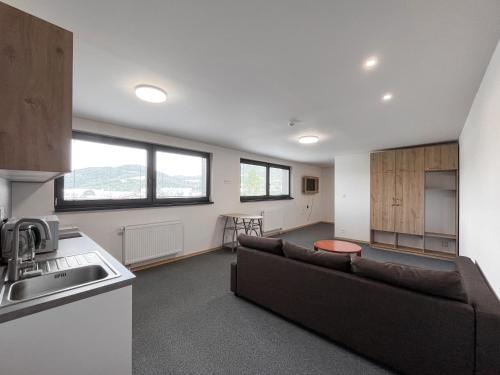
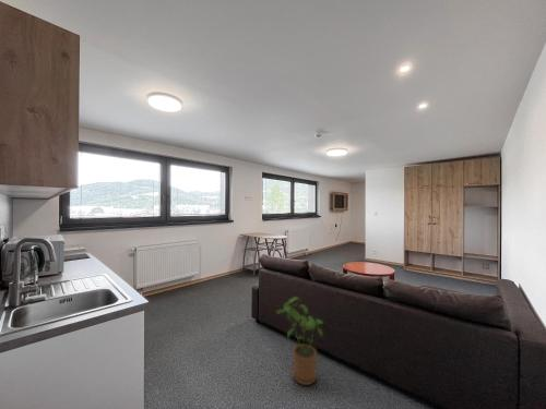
+ house plant [275,296,324,386]
